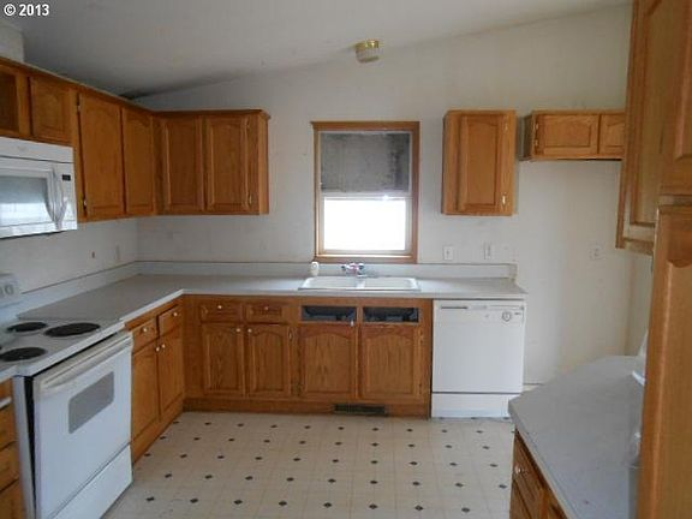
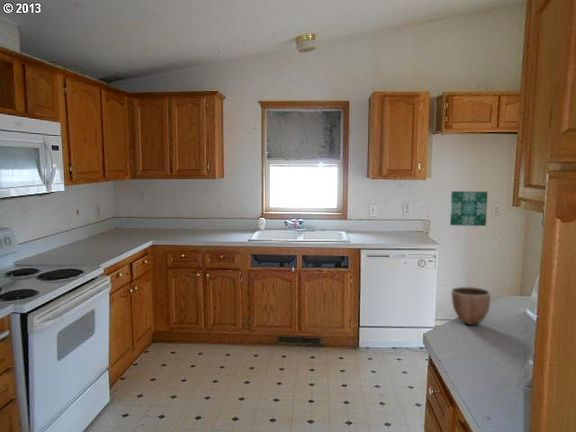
+ wall art [449,190,489,227]
+ decorative bowl [450,286,492,326]
